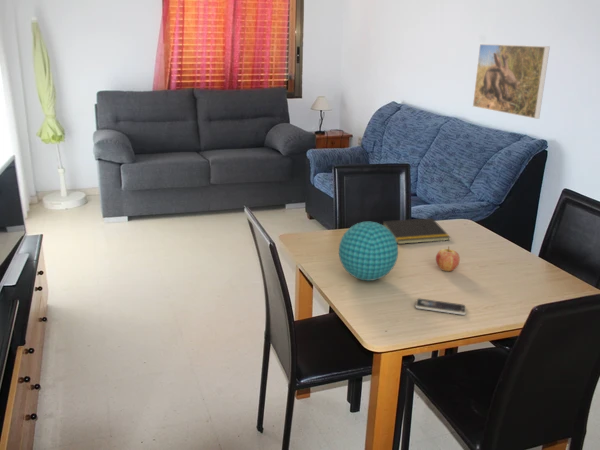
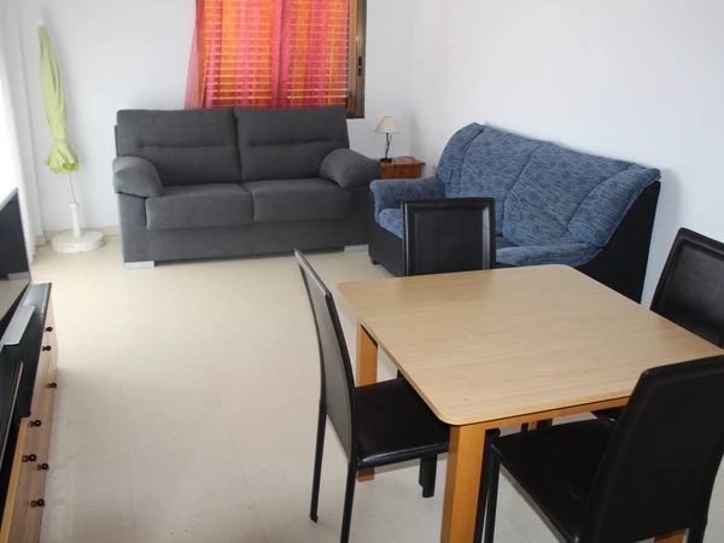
- notepad [382,217,452,245]
- fruit [435,245,461,272]
- smartphone [415,297,467,316]
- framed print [472,43,551,120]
- decorative ball [338,221,399,282]
